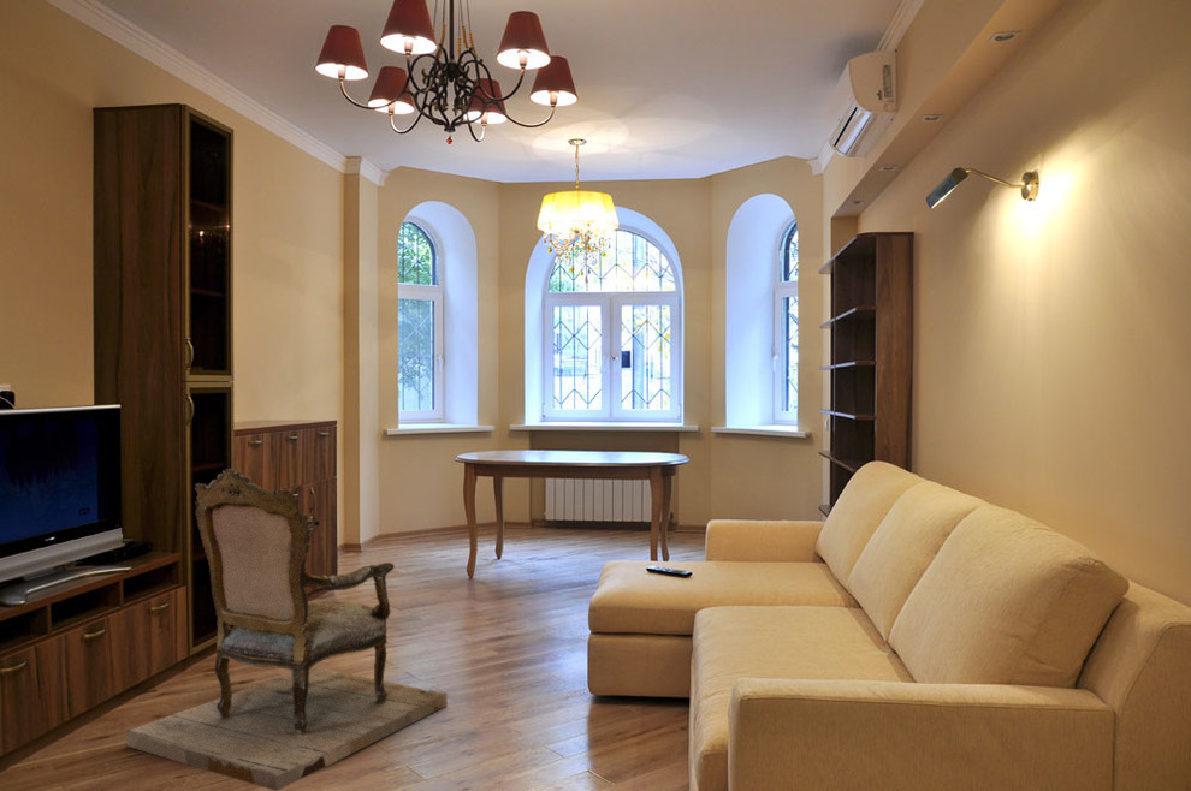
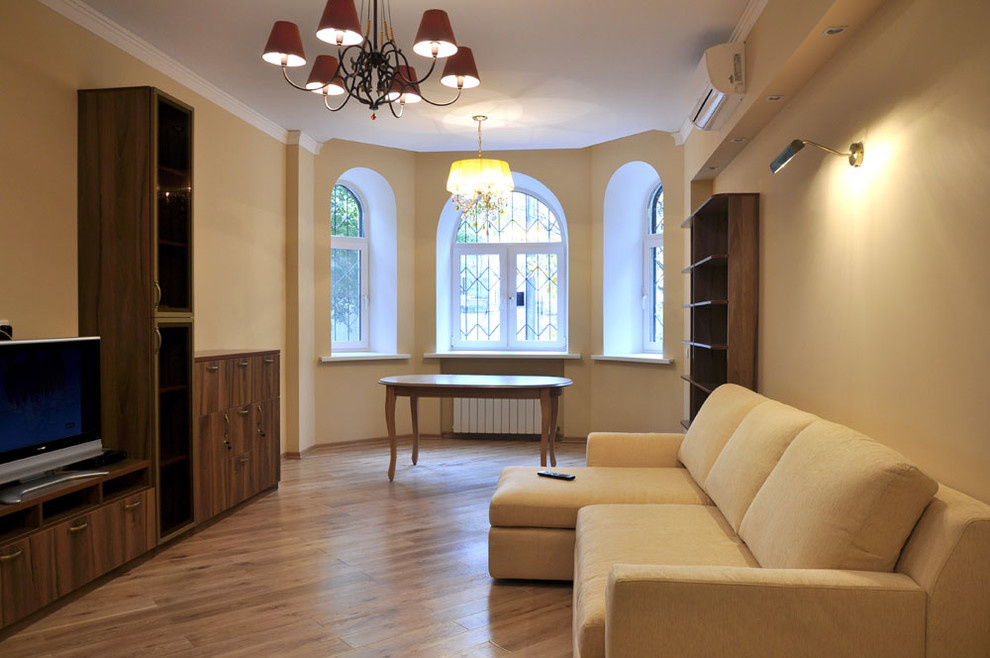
- armchair [125,468,449,791]
